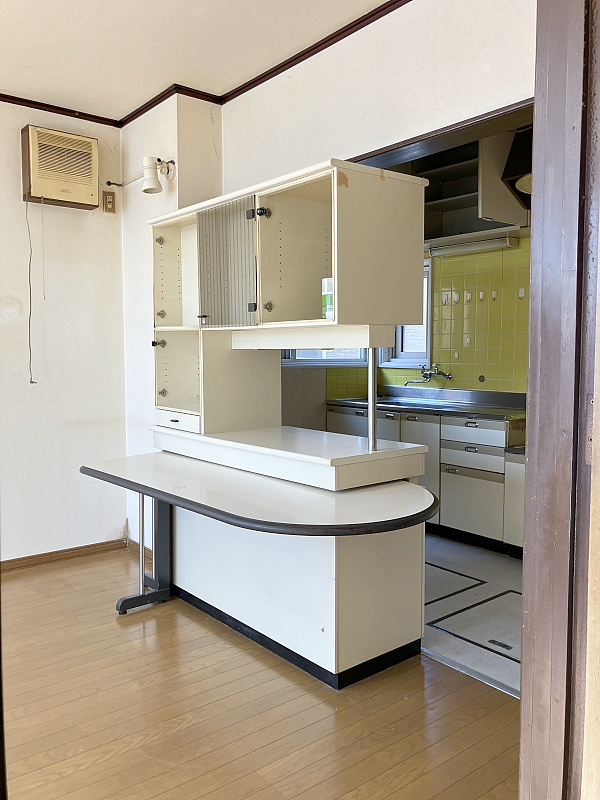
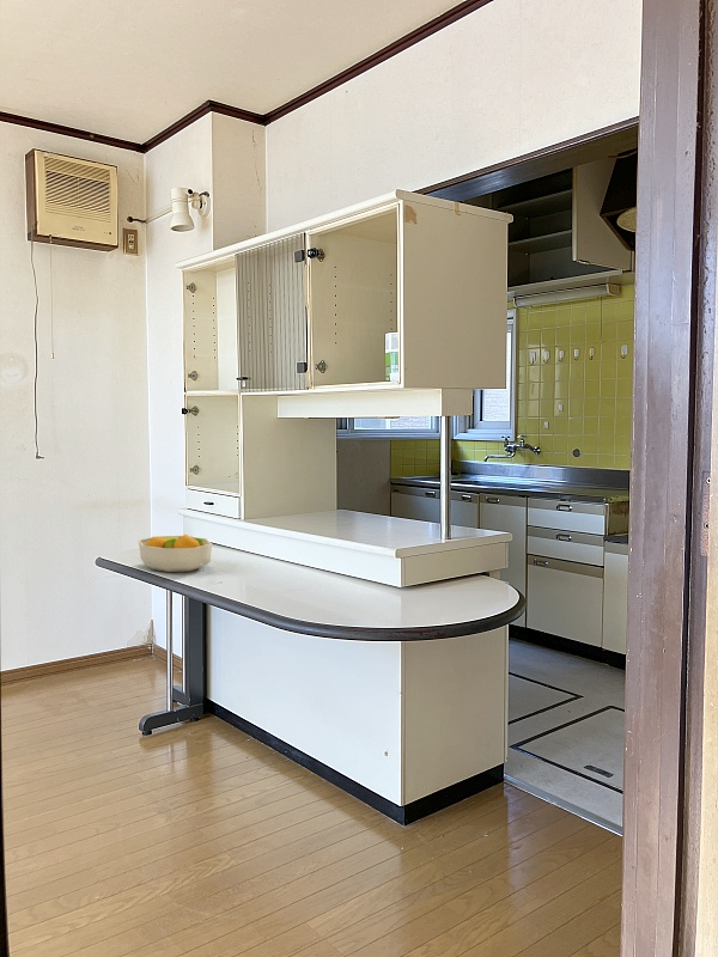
+ fruit bowl [138,534,213,573]
